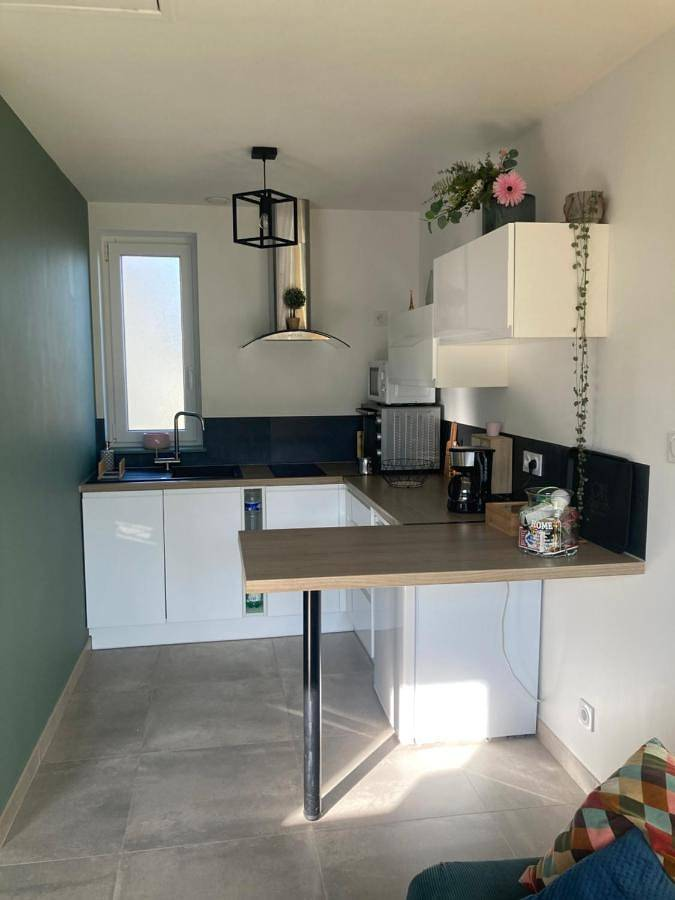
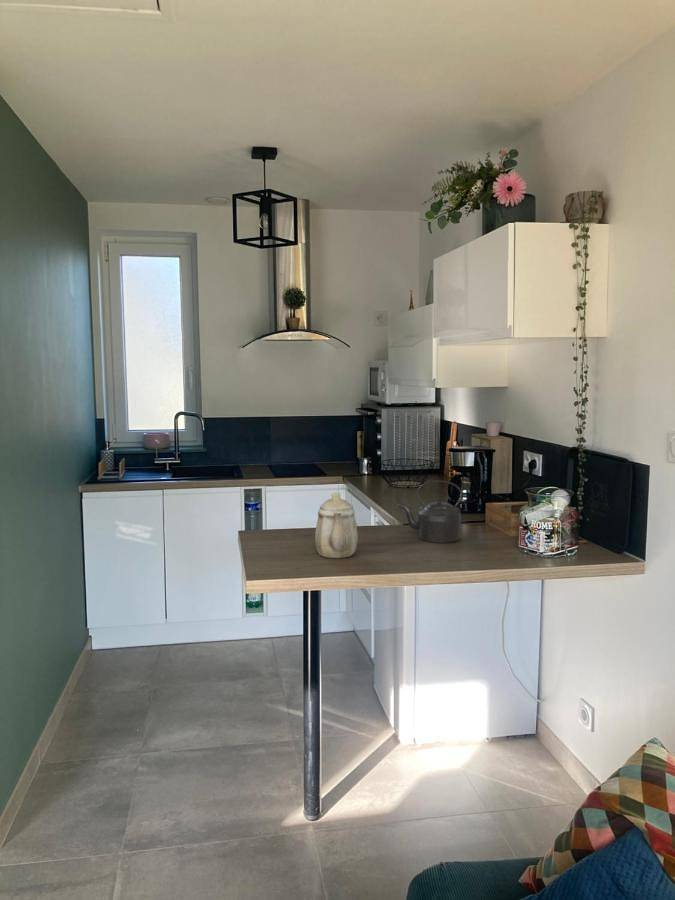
+ kettle [395,480,464,544]
+ teapot [314,492,359,559]
